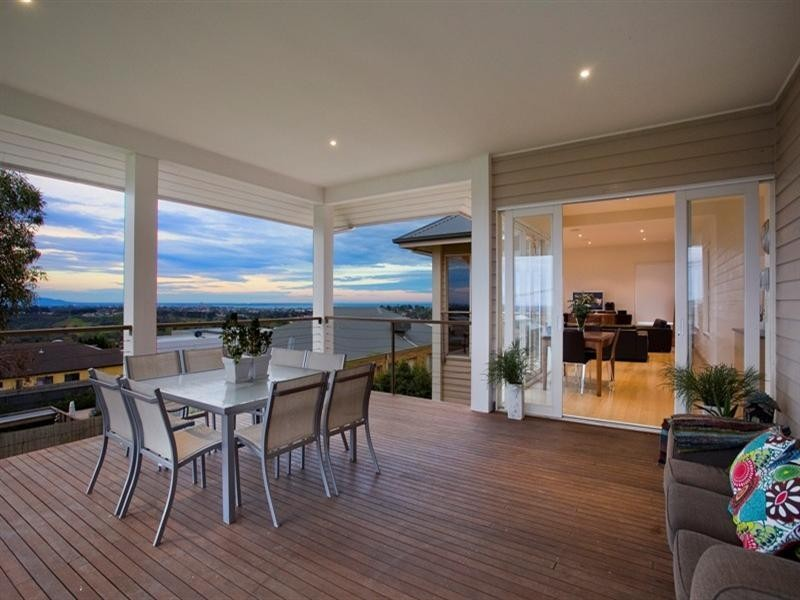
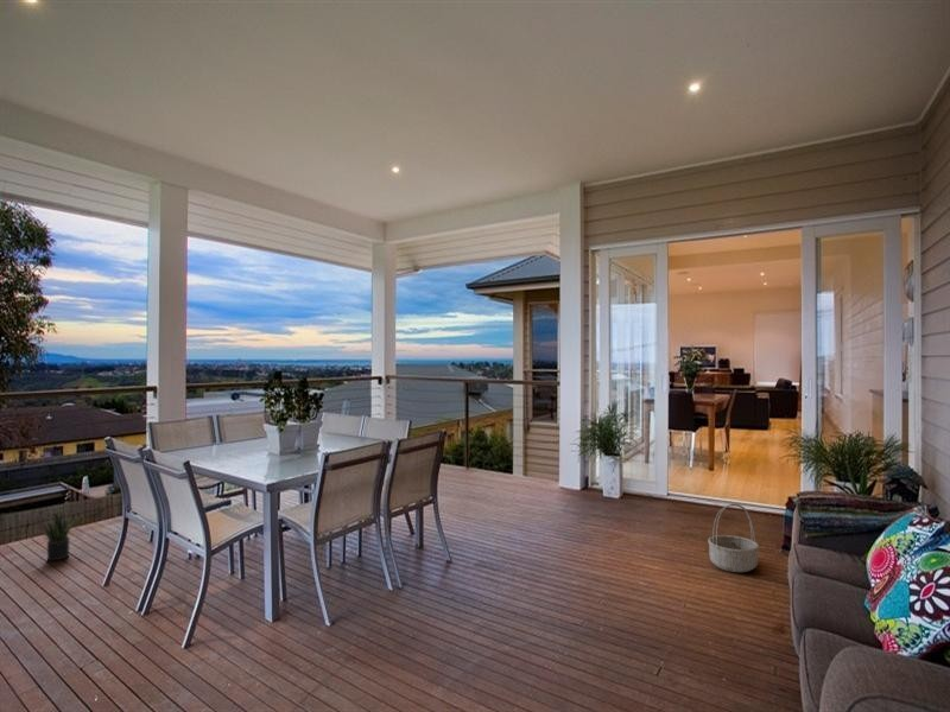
+ potted plant [40,511,80,562]
+ basket [707,503,760,573]
